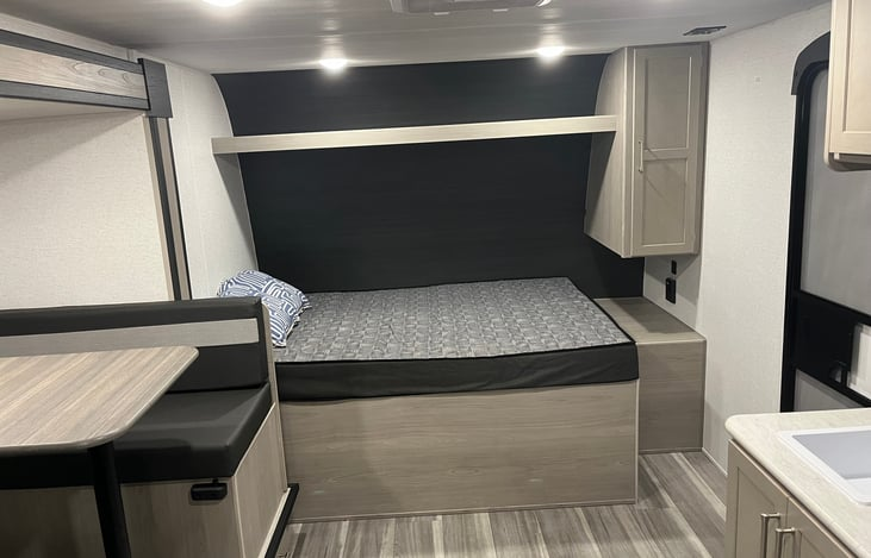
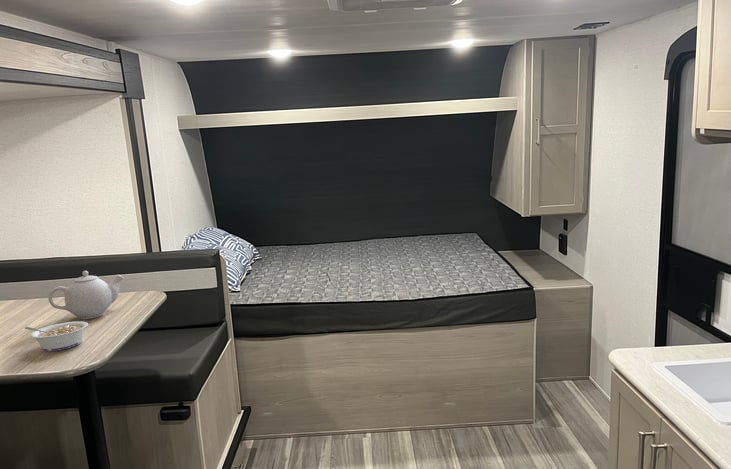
+ legume [24,320,89,352]
+ teapot [47,270,125,320]
